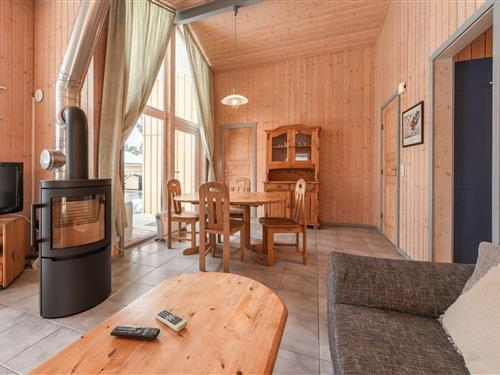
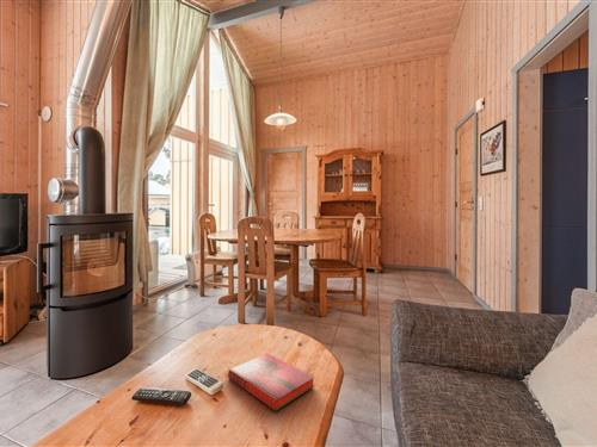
+ hardback book [227,353,316,412]
